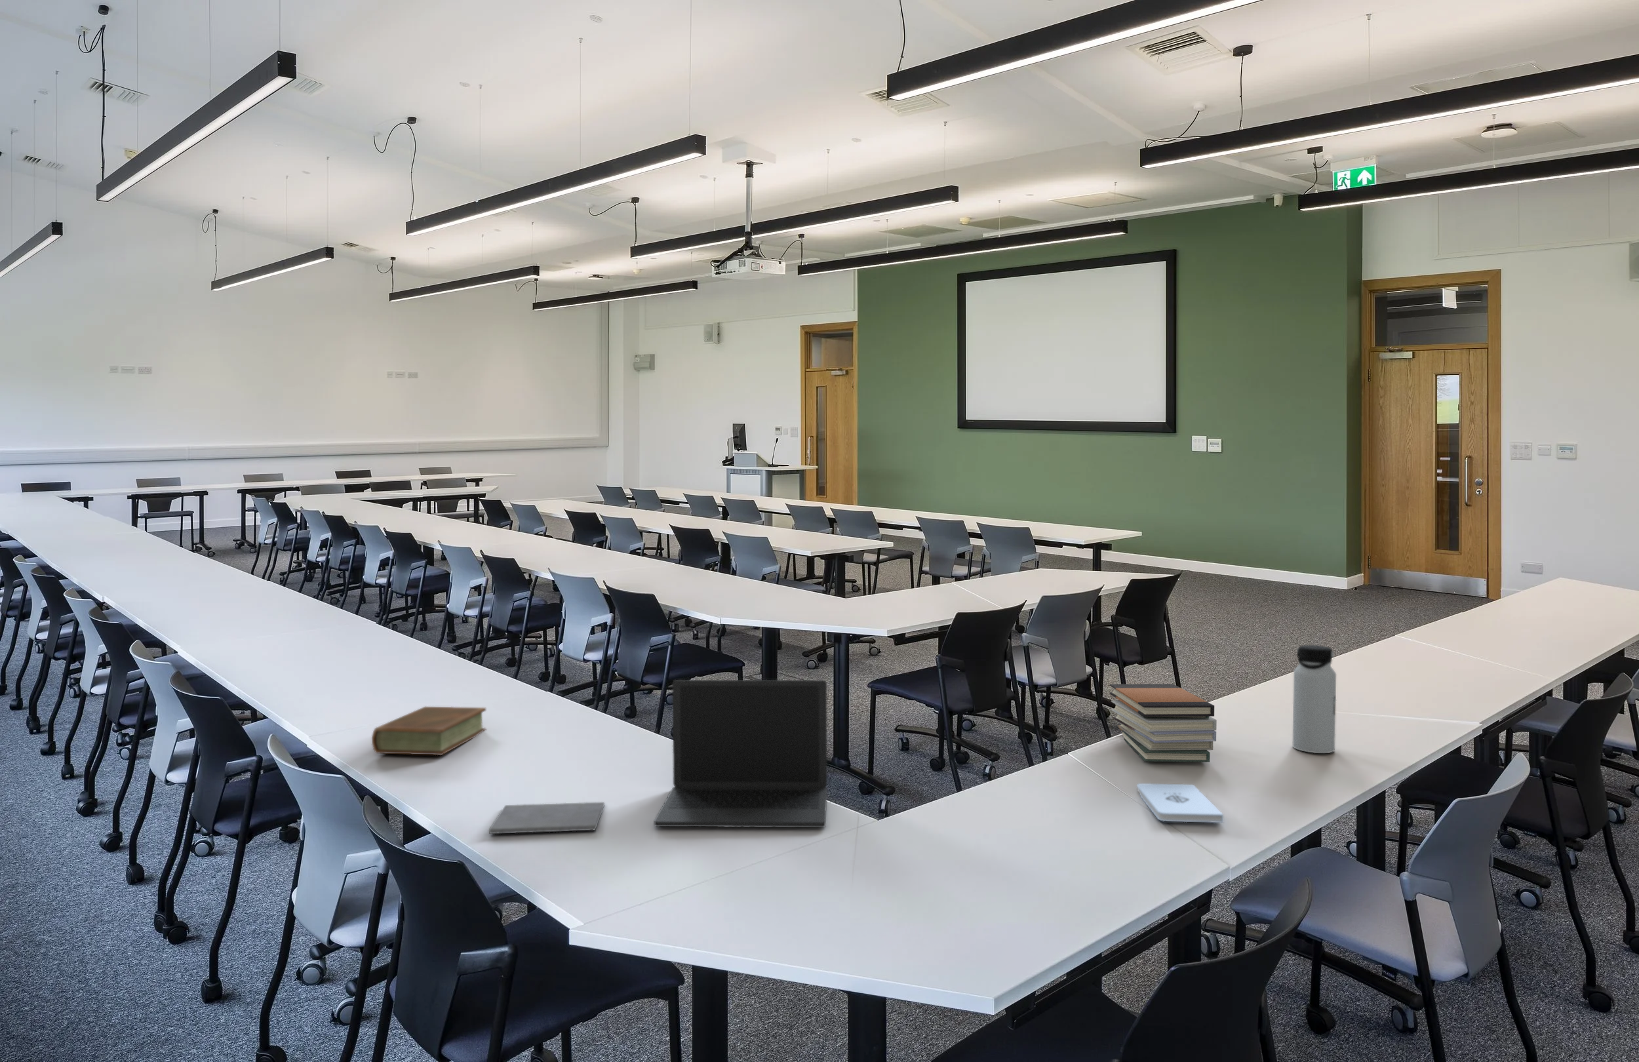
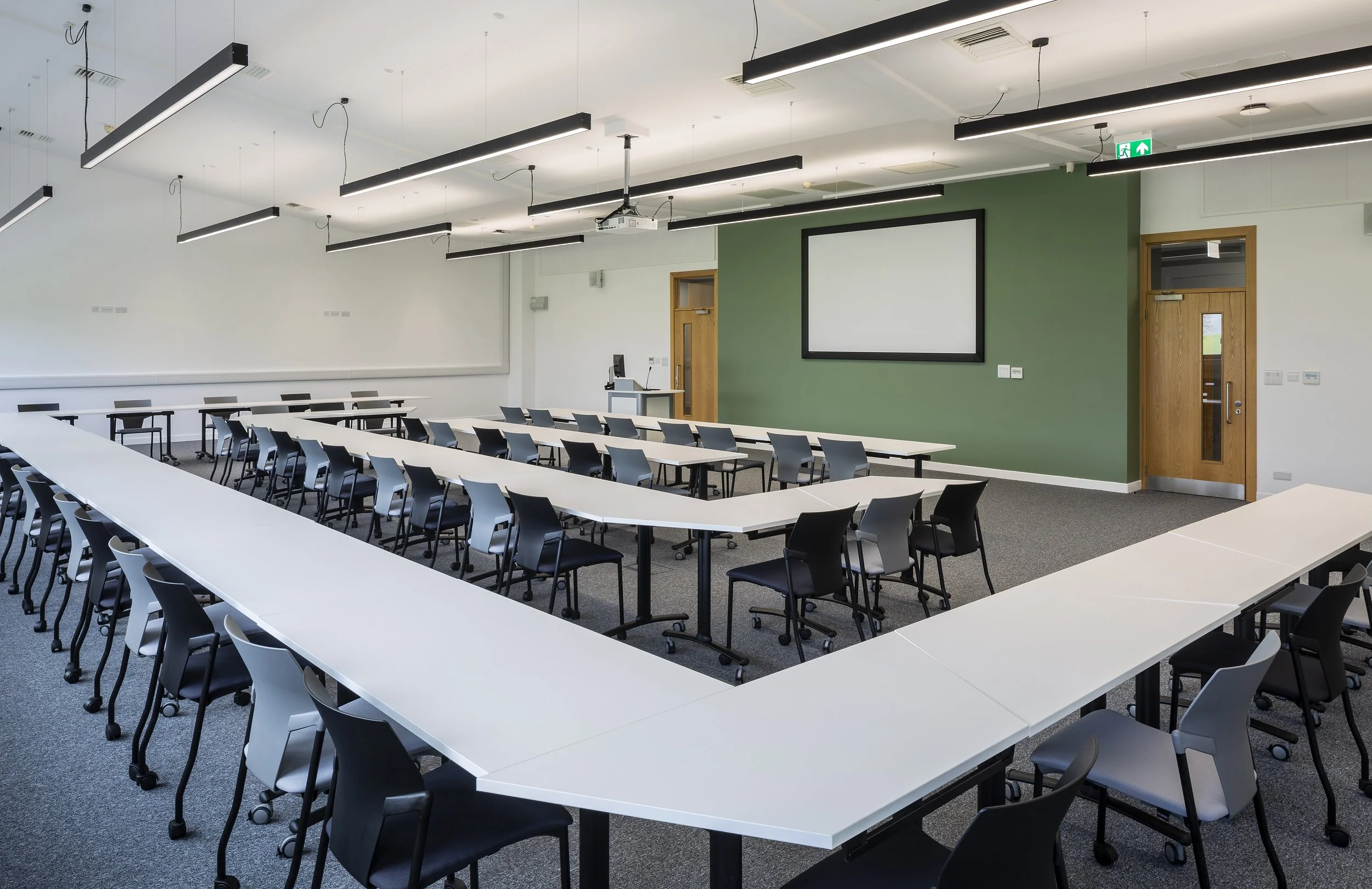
- book stack [1110,683,1217,763]
- laptop [653,680,828,828]
- notepad [1136,782,1224,823]
- notepad [489,802,606,835]
- water bottle [1293,644,1337,754]
- book [372,706,487,756]
